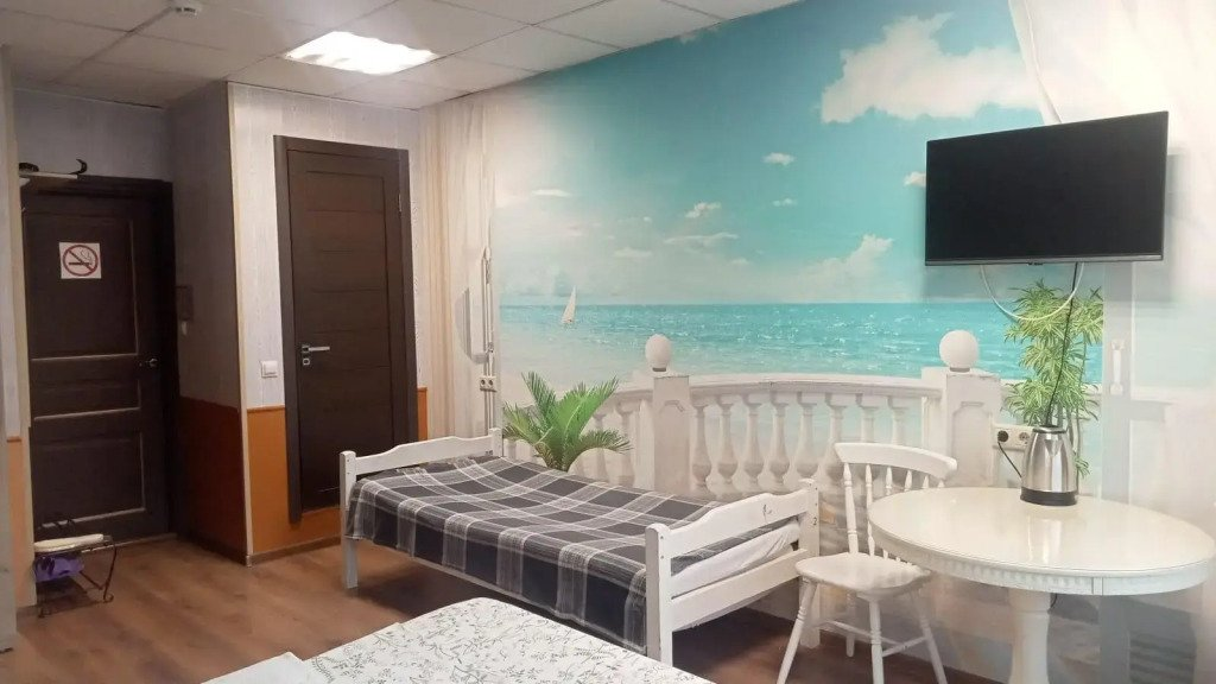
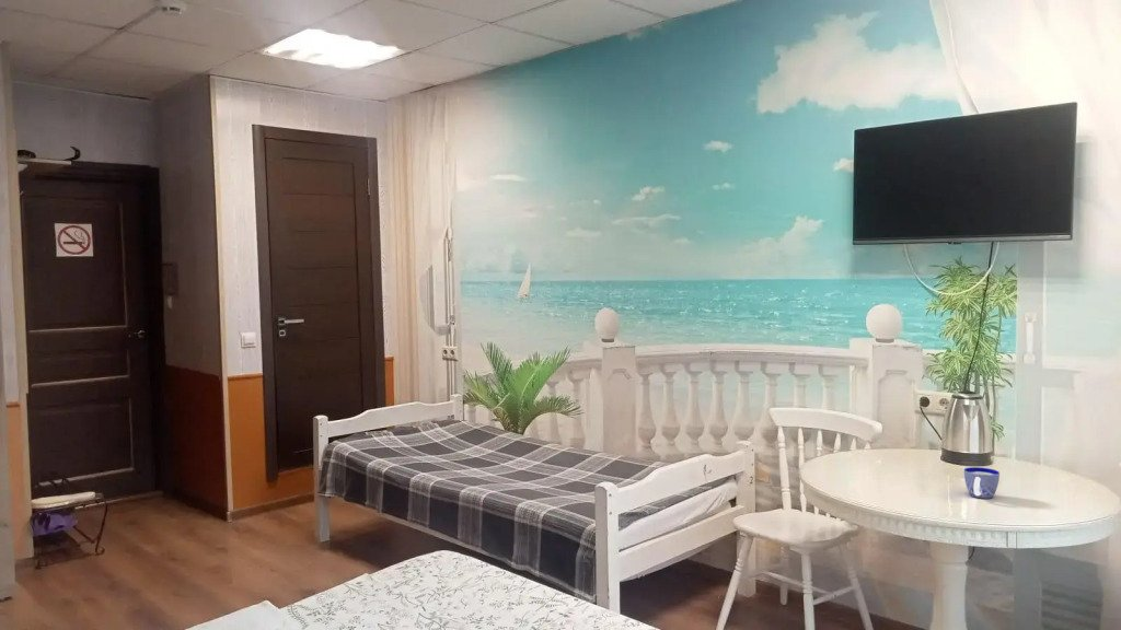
+ cup [963,466,1001,500]
